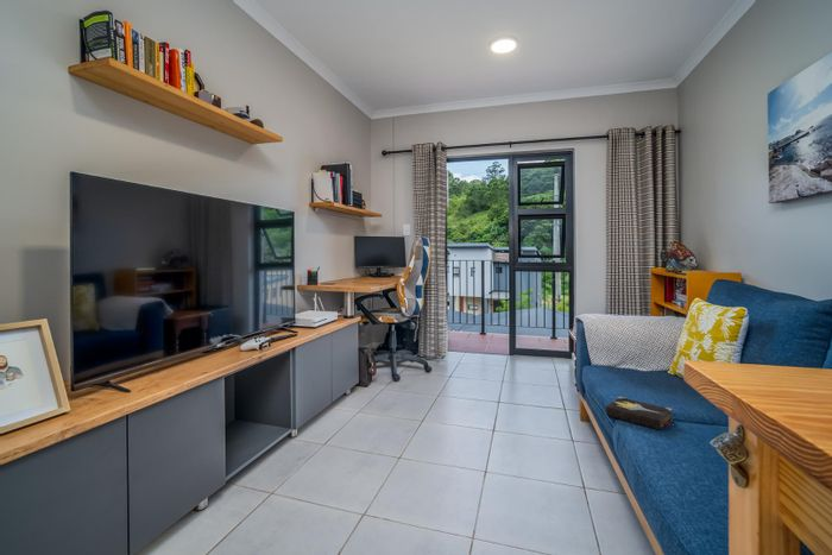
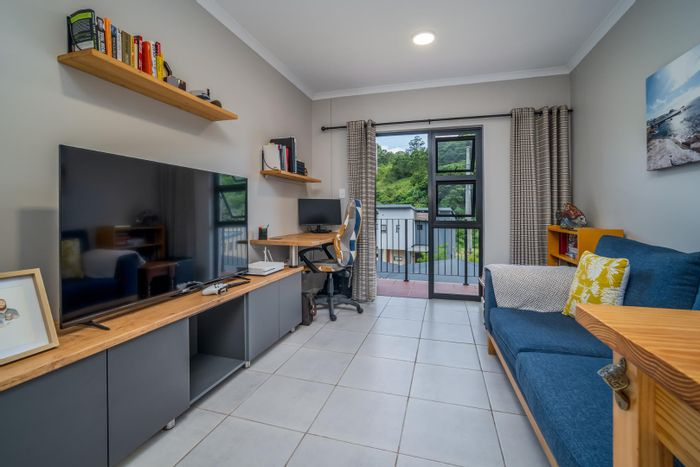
- hardback book [605,396,674,431]
